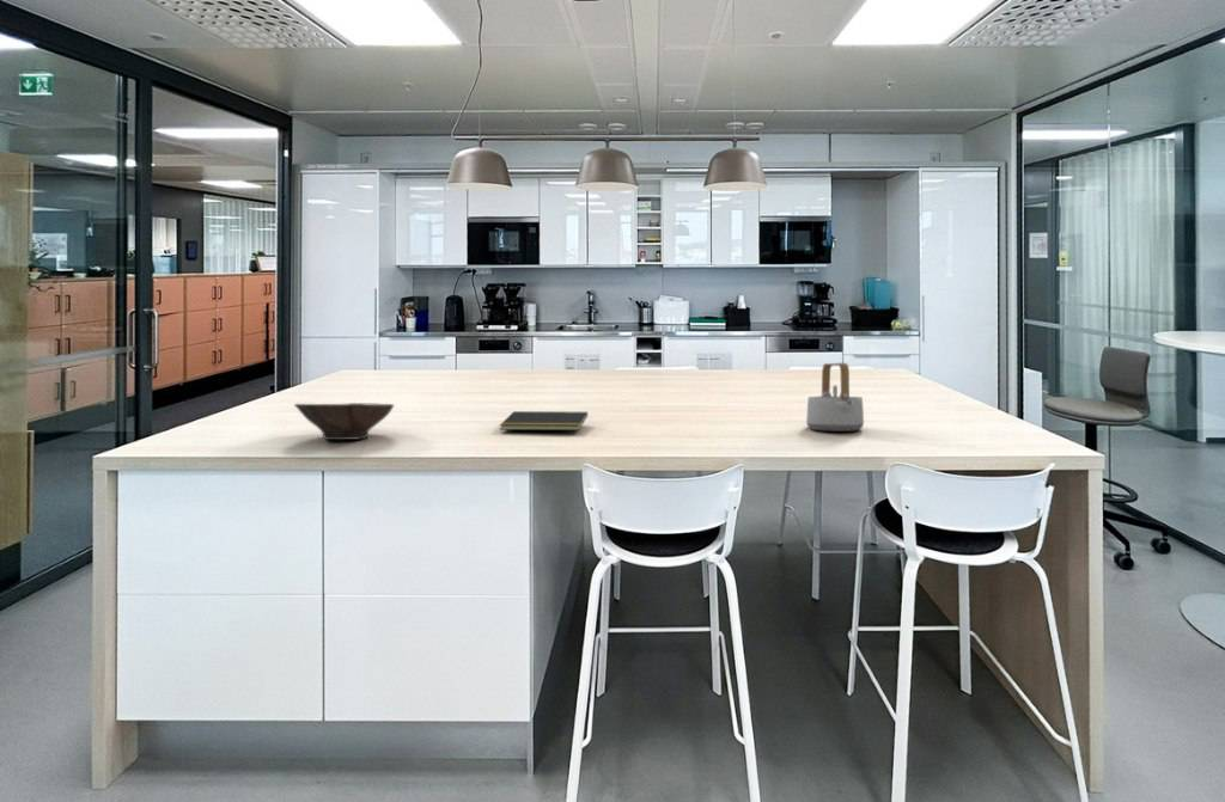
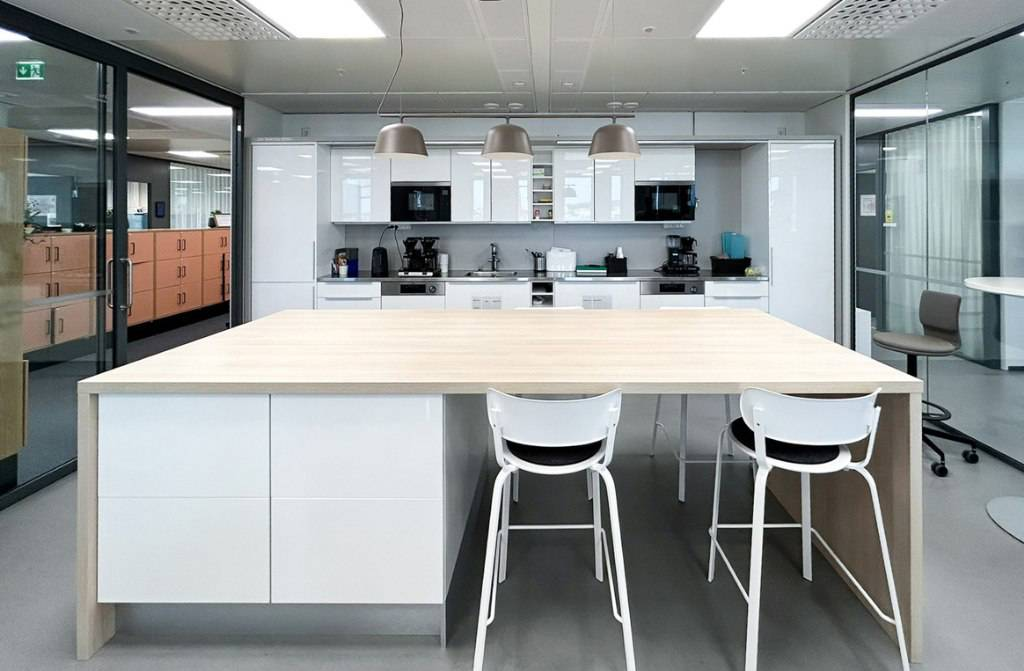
- notepad [499,410,589,431]
- teapot [805,362,865,433]
- bowl [293,402,396,441]
